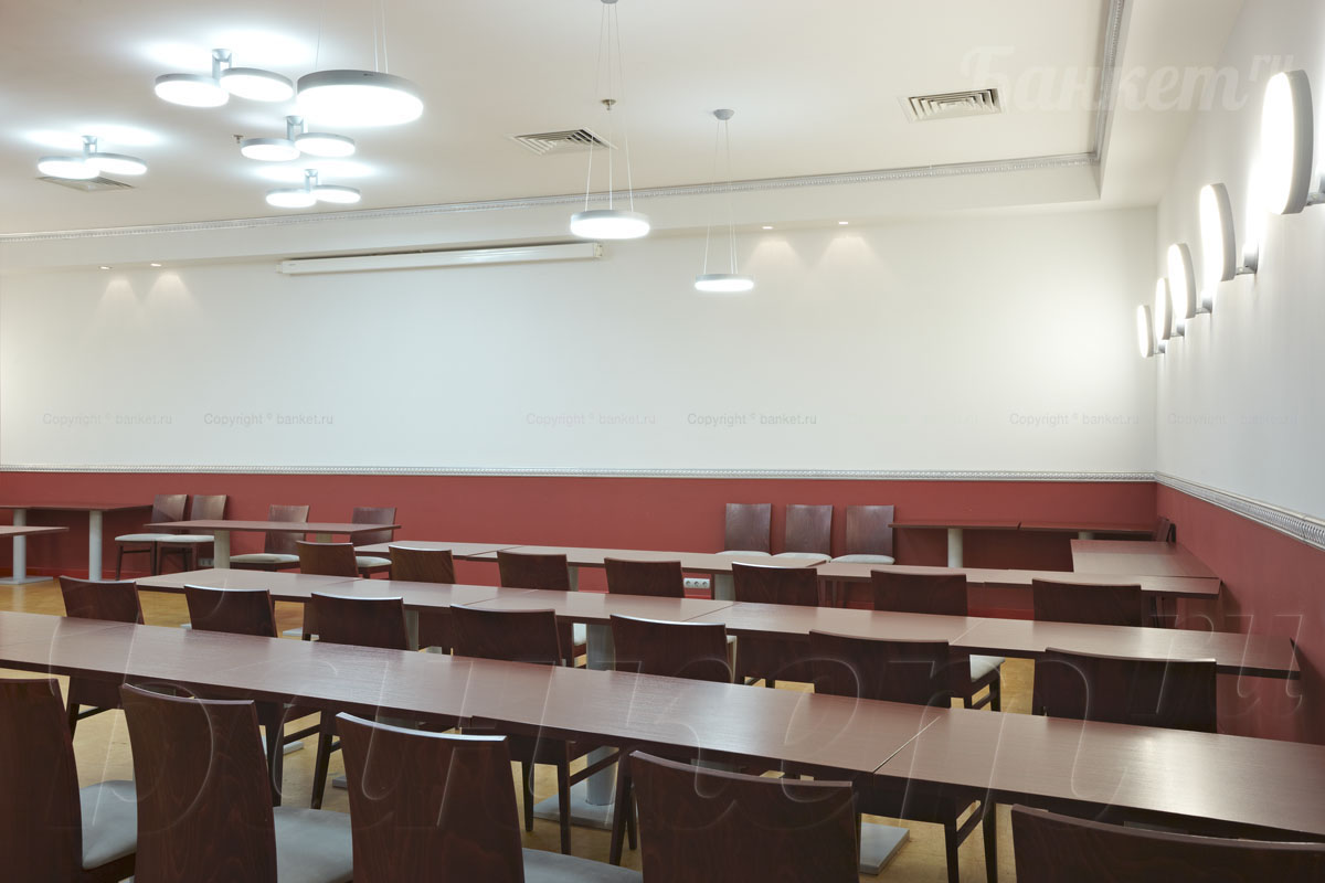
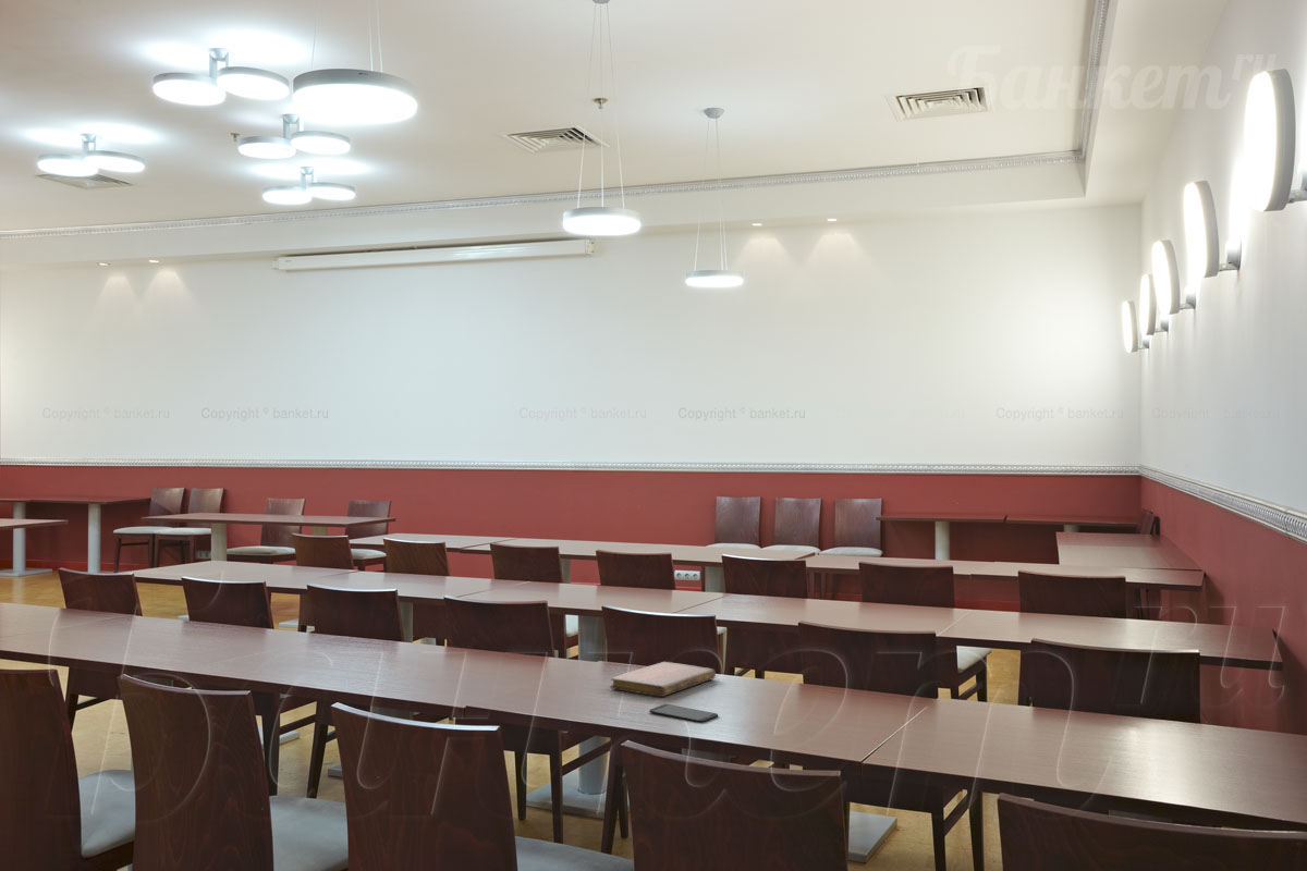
+ smartphone [648,703,719,723]
+ notebook [609,661,717,698]
